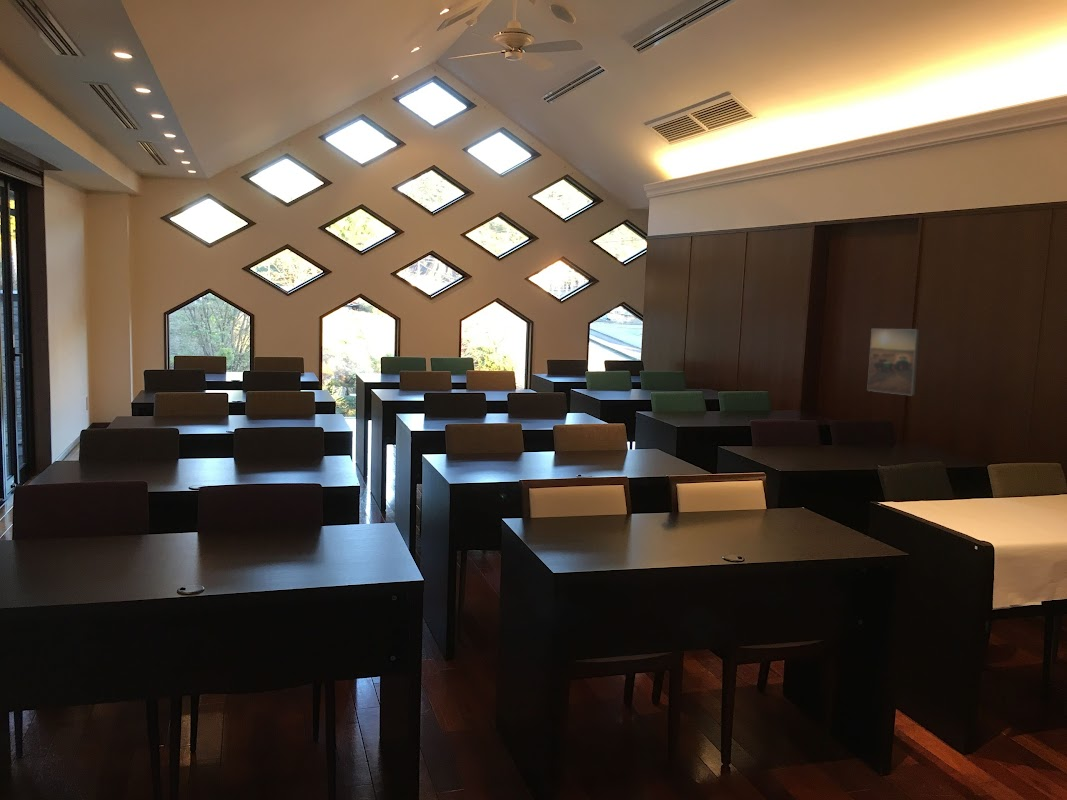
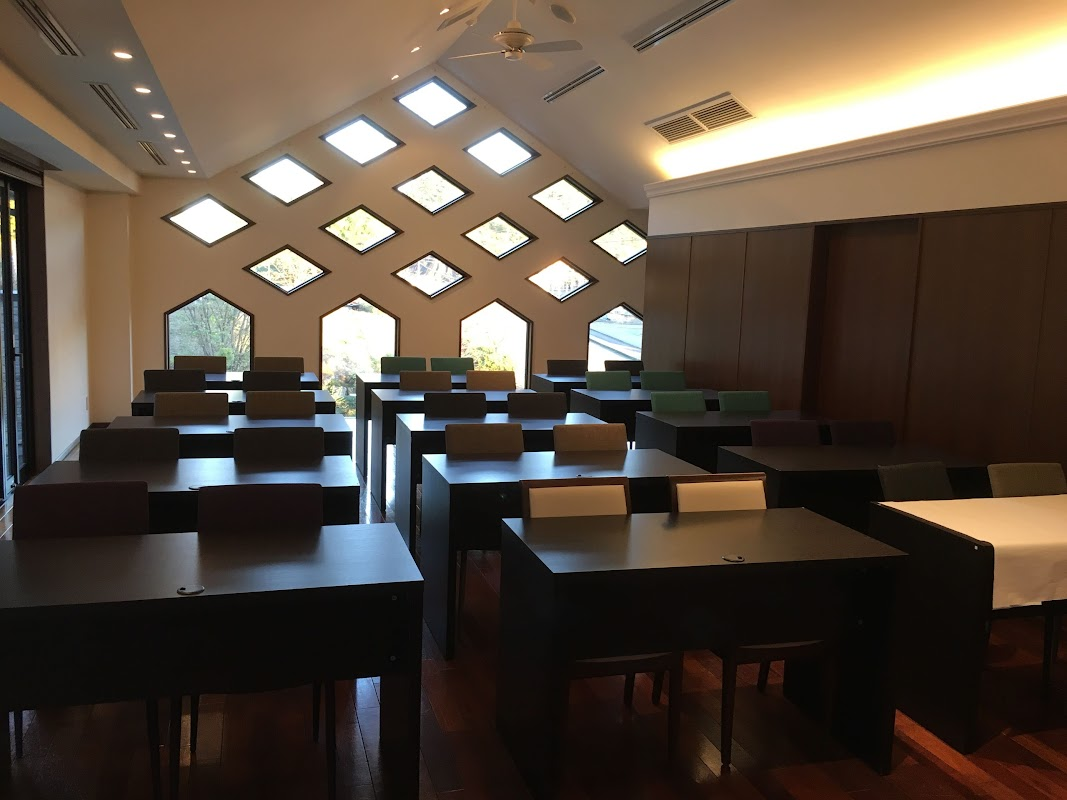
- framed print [866,328,921,397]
